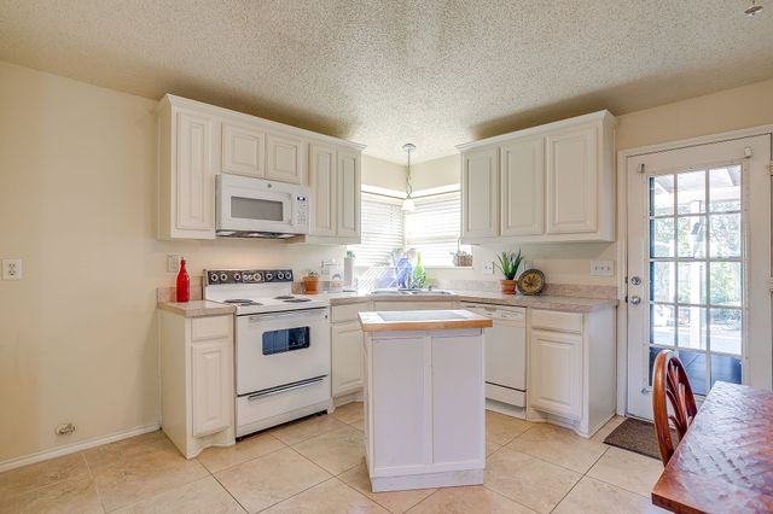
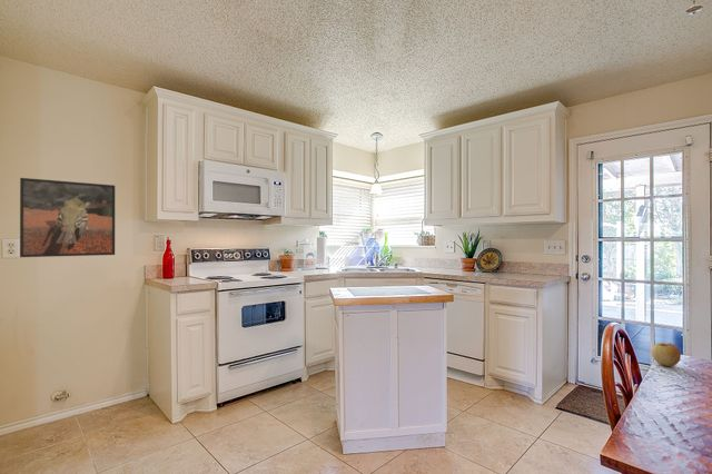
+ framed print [19,177,116,258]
+ apple [650,342,682,367]
